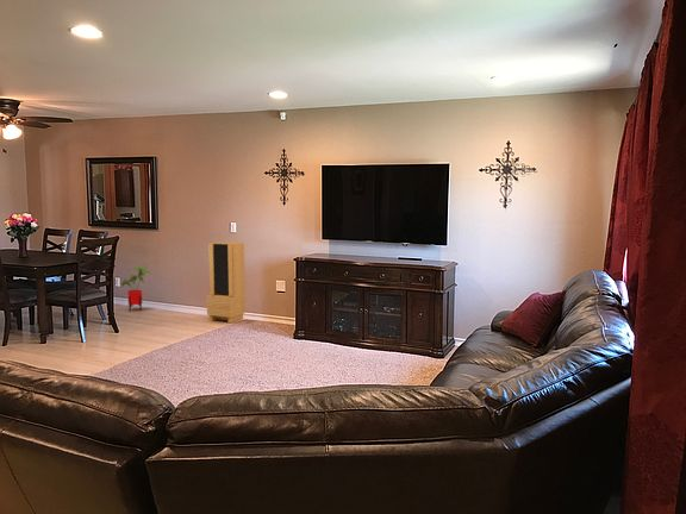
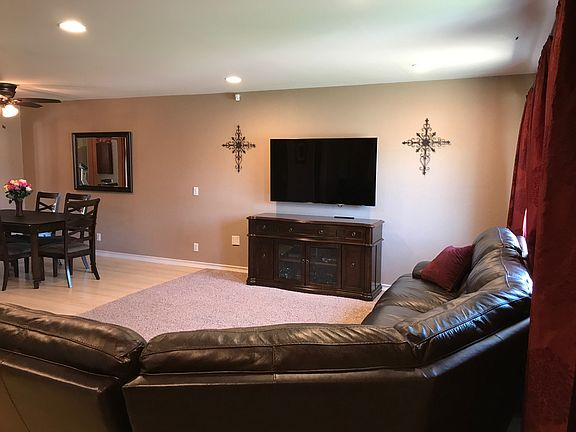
- house plant [120,265,151,313]
- storage cabinet [206,242,247,325]
